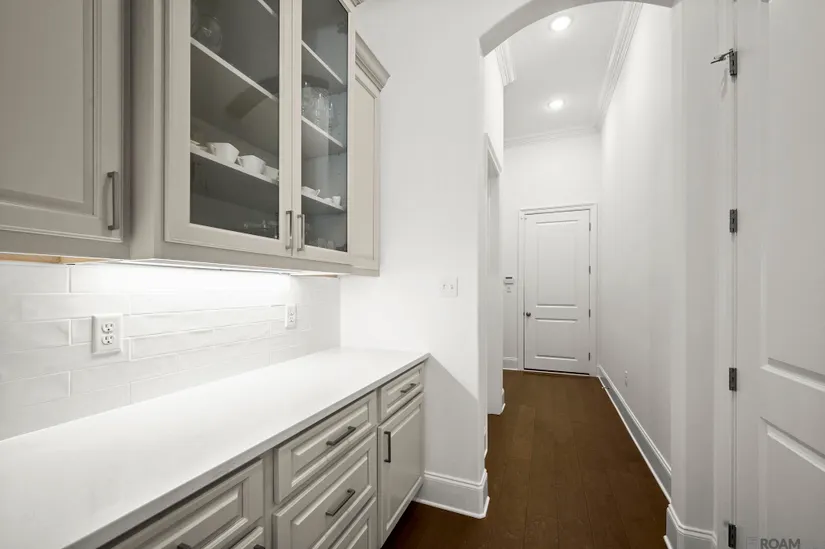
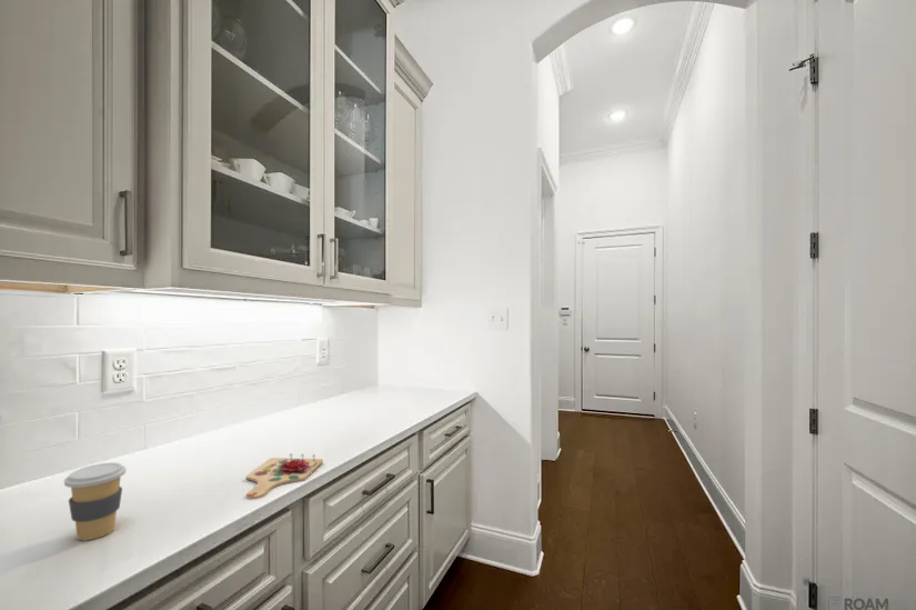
+ coffee cup [63,461,128,541]
+ cutting board [245,452,324,500]
